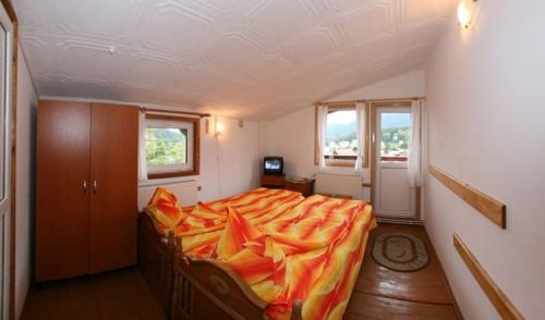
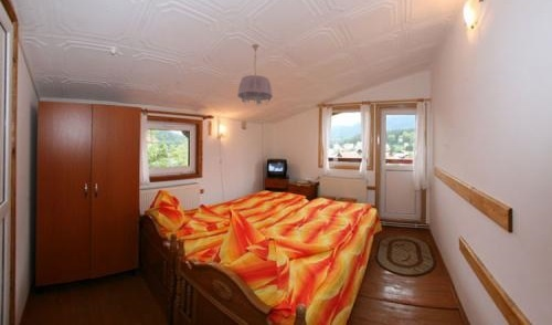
+ ceiling light fixture [236,43,274,107]
